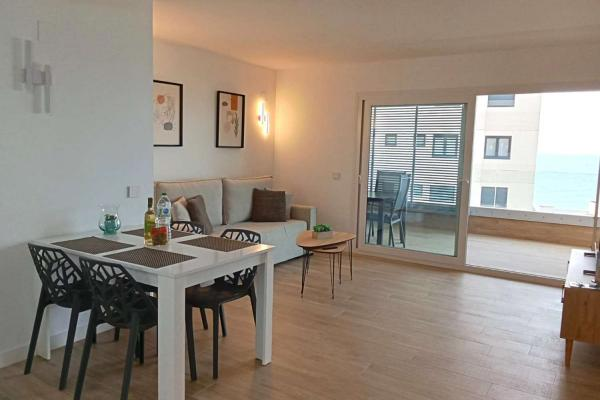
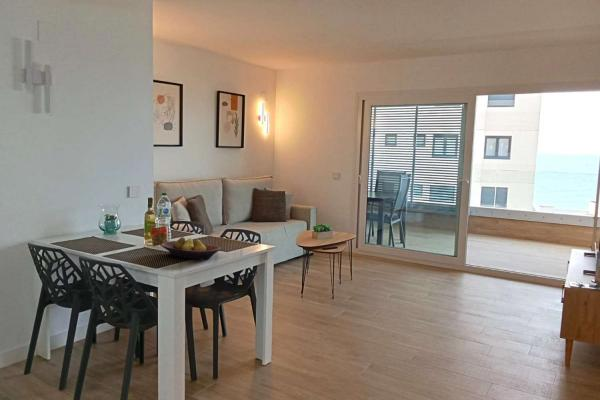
+ fruit bowl [160,236,222,261]
